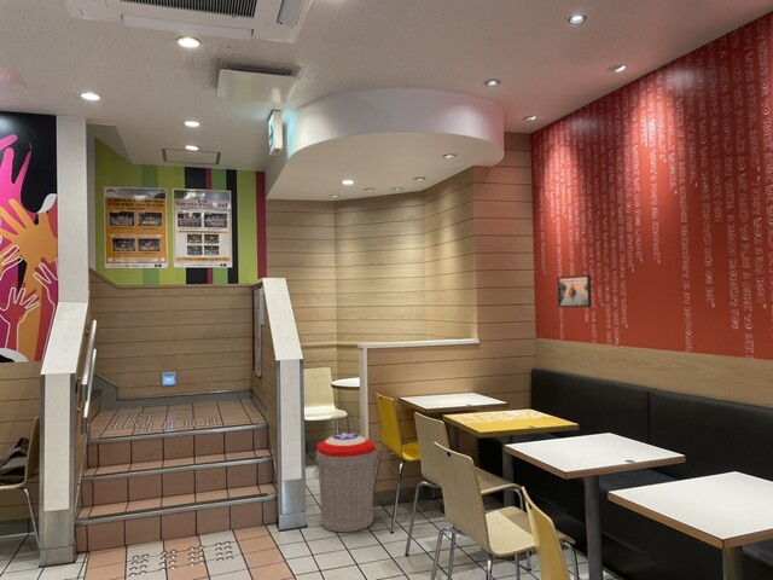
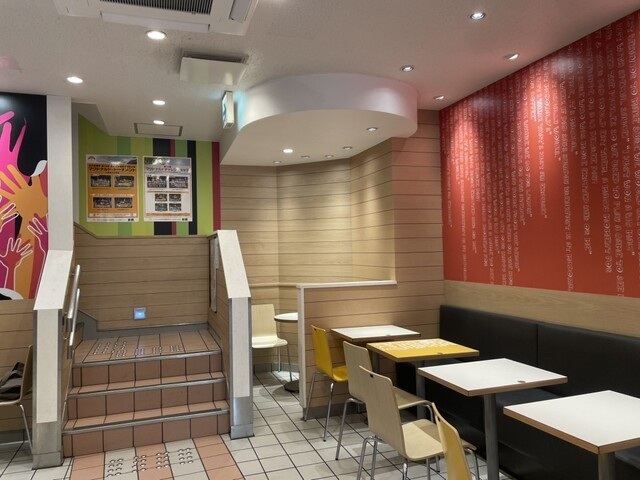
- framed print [557,273,592,308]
- trash can [314,431,378,534]
